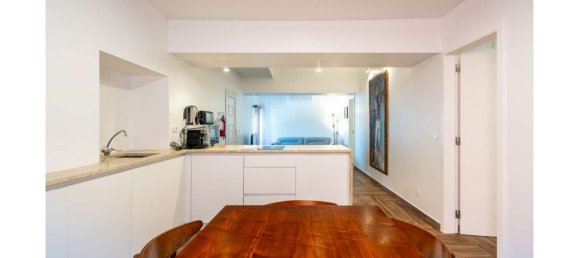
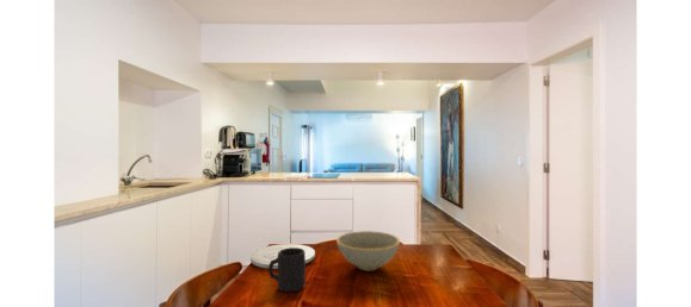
+ bowl [335,230,401,271]
+ plate [249,243,316,270]
+ mug [267,248,307,293]
